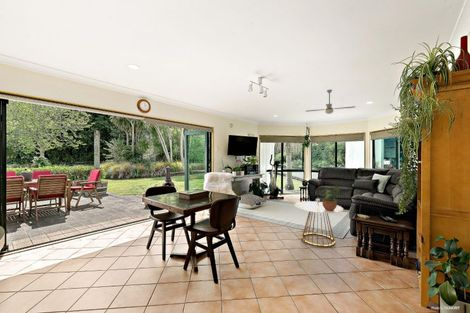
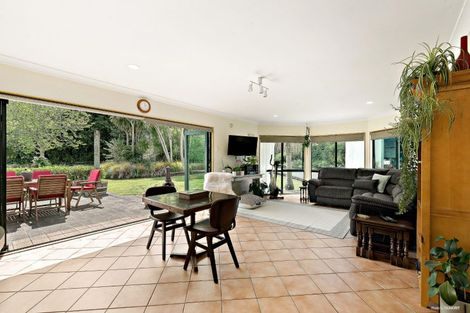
- ceiling fan [305,89,356,115]
- side table [293,198,344,248]
- potted plant [320,185,341,211]
